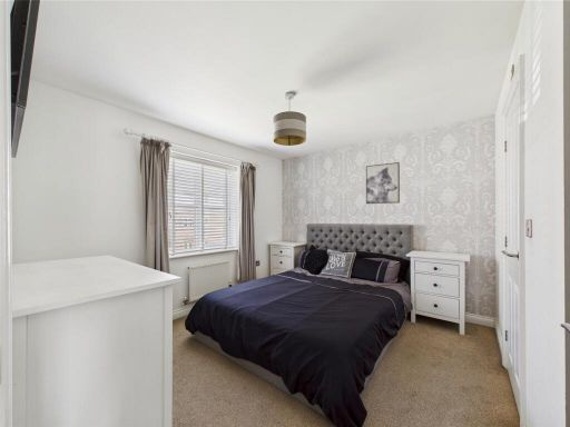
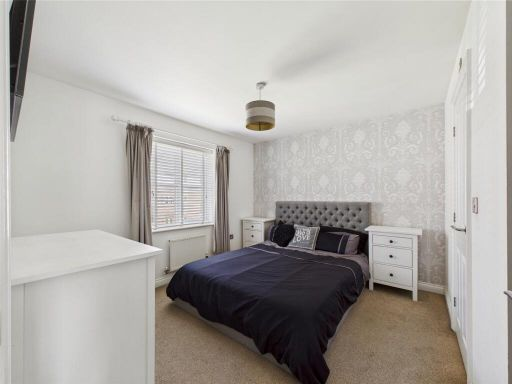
- wall art [365,161,401,205]
